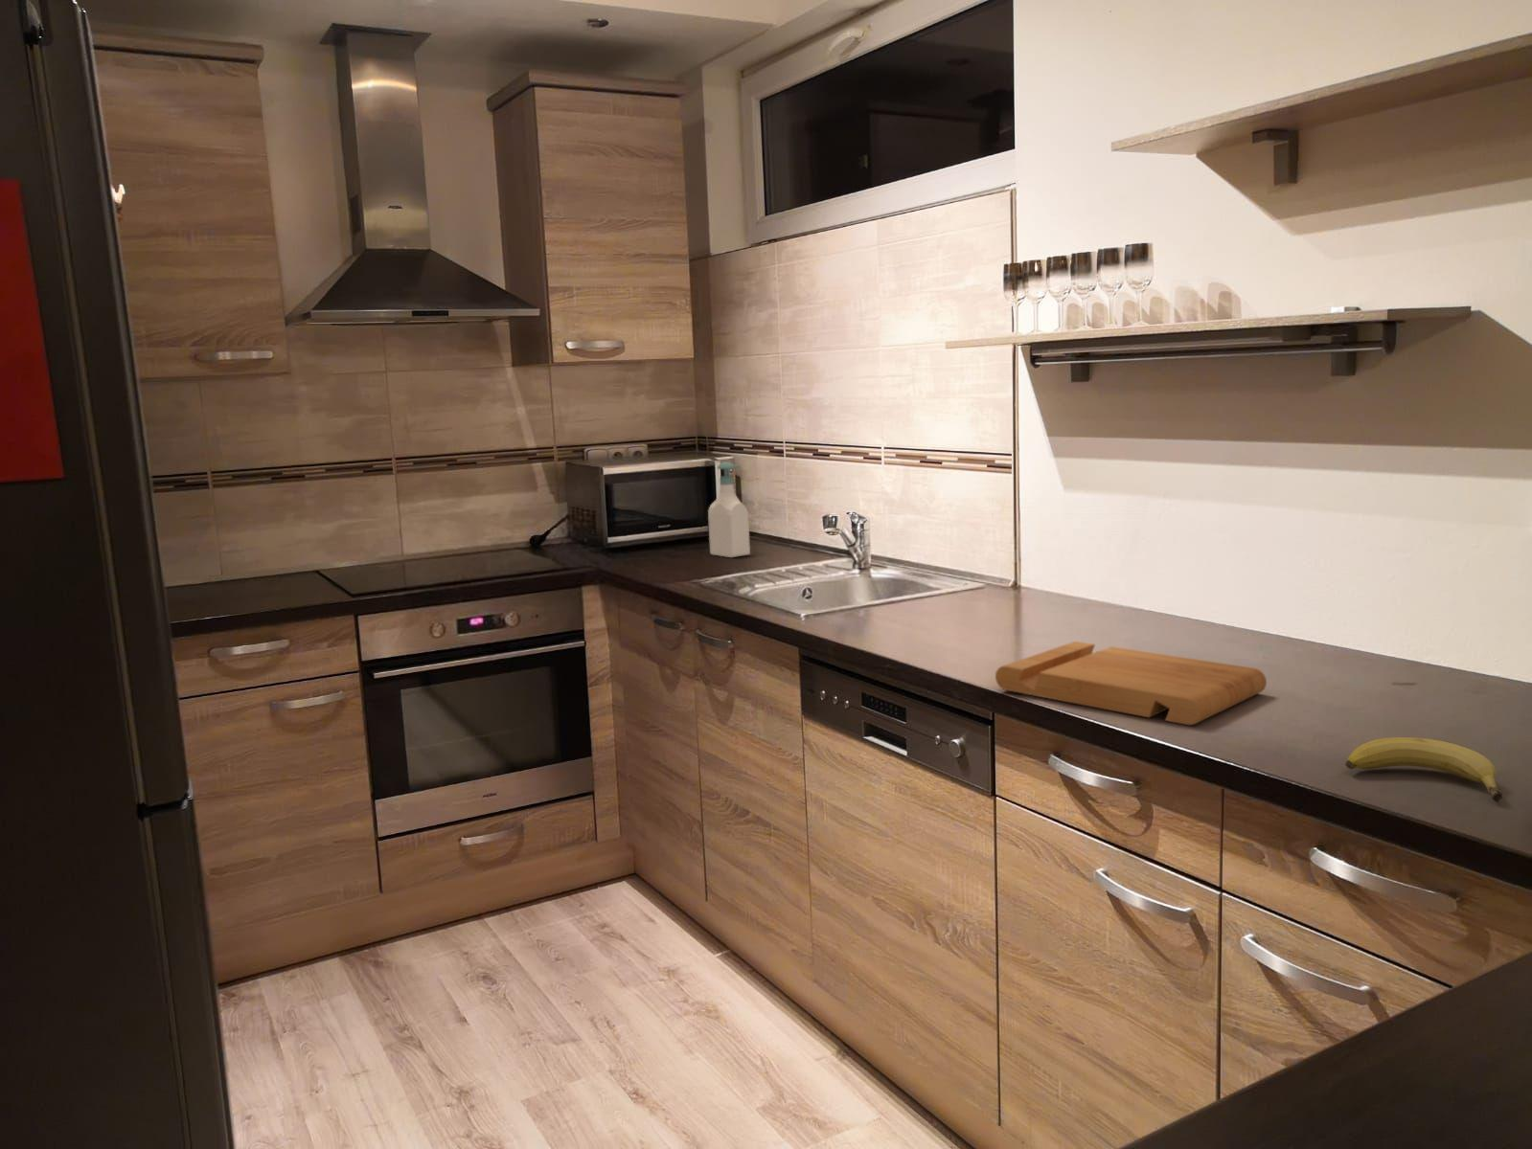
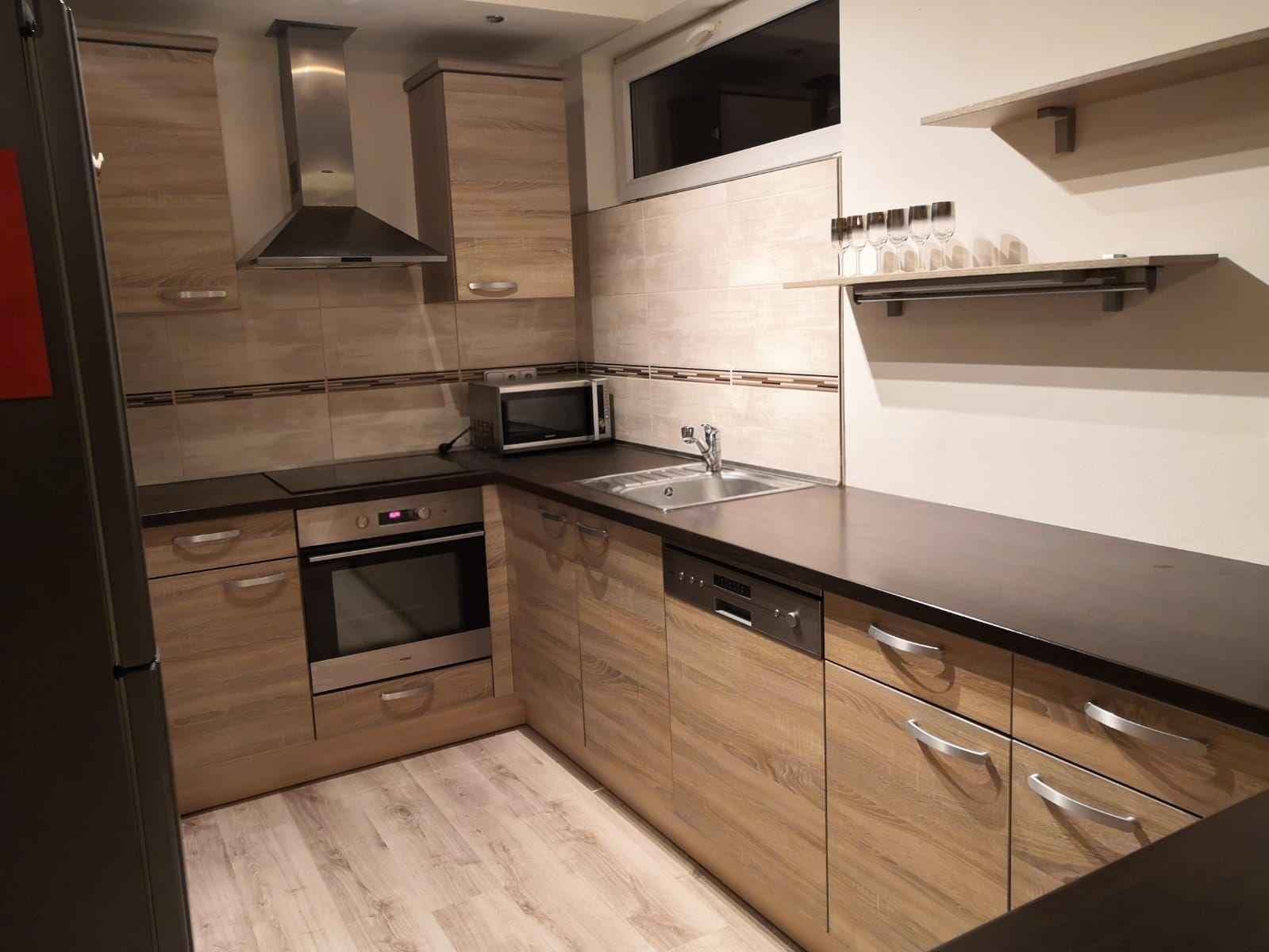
- soap bottle [707,461,751,559]
- cutting board [995,641,1268,725]
- fruit [1344,736,1505,803]
